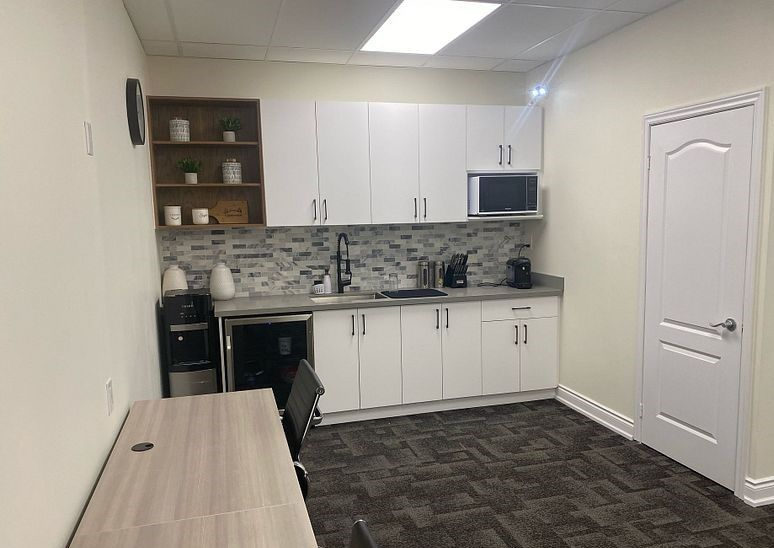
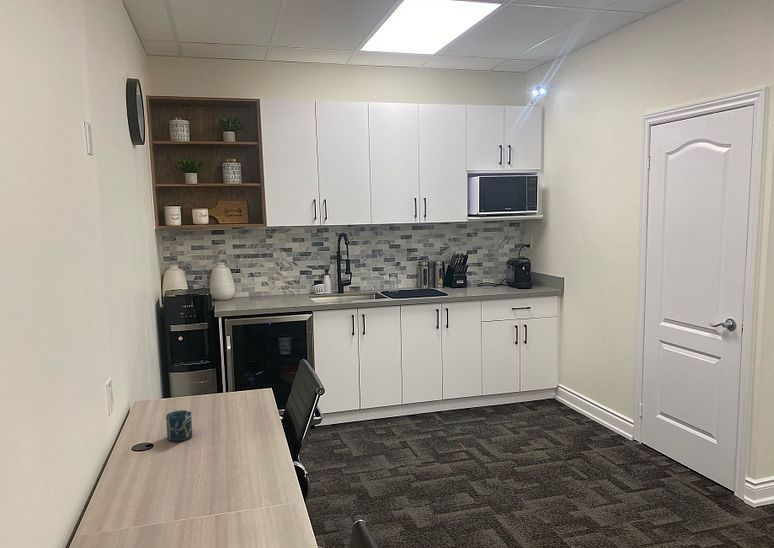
+ cup [165,409,193,443]
